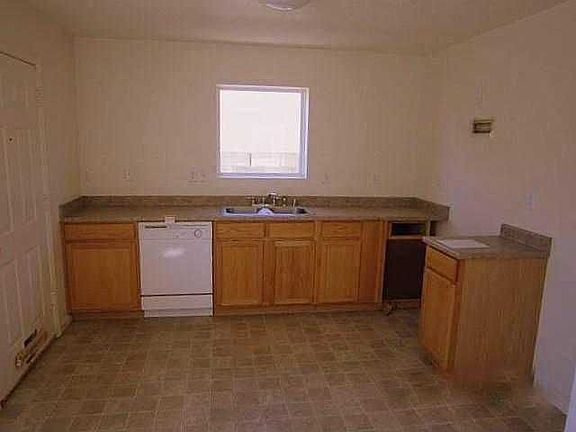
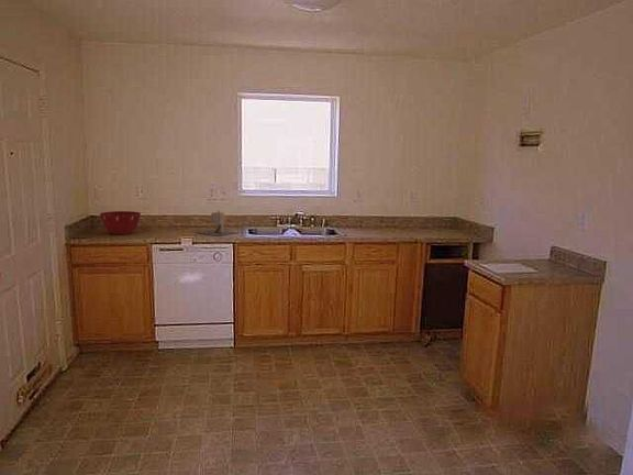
+ mixing bowl [99,210,142,235]
+ architectural model [195,209,238,238]
